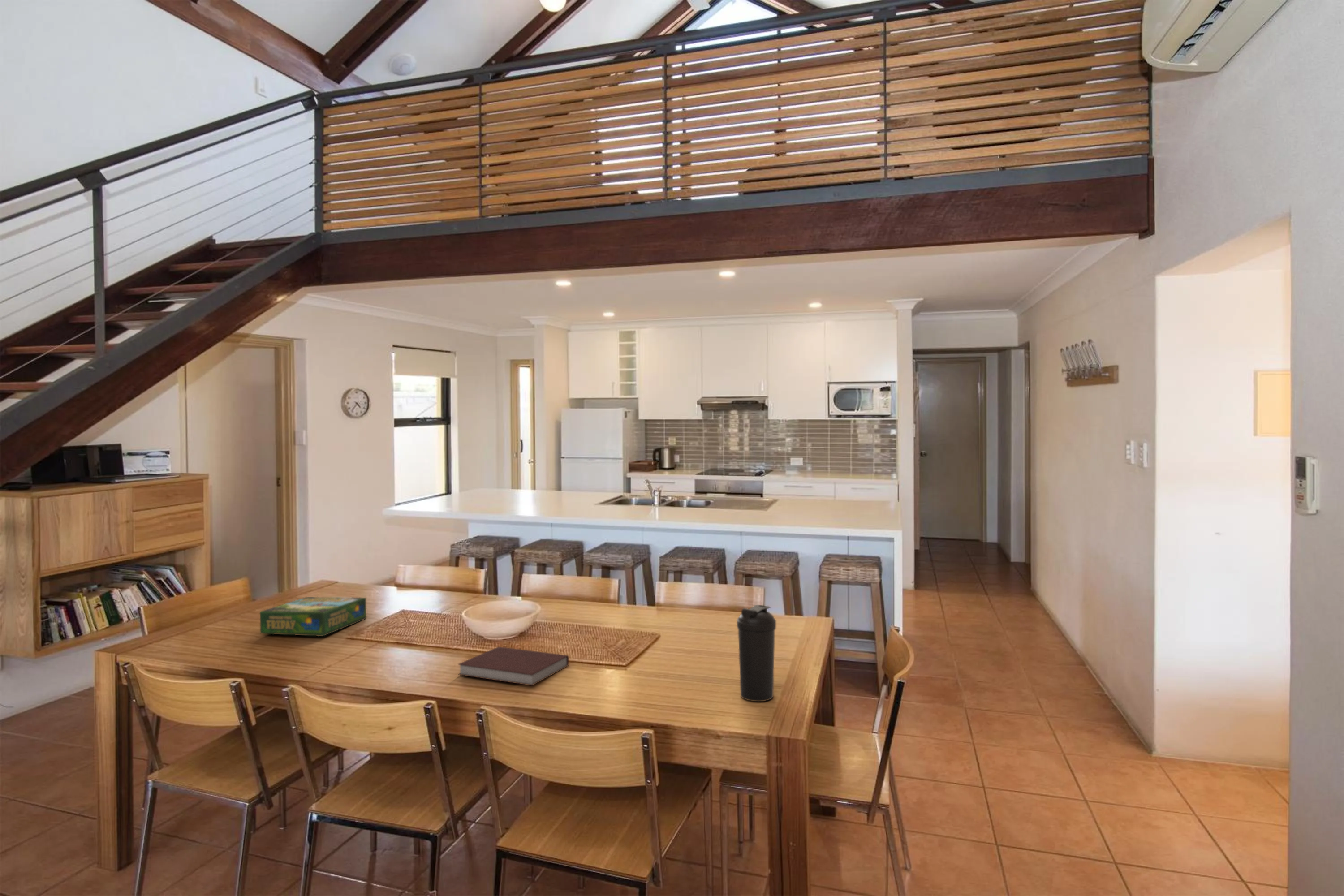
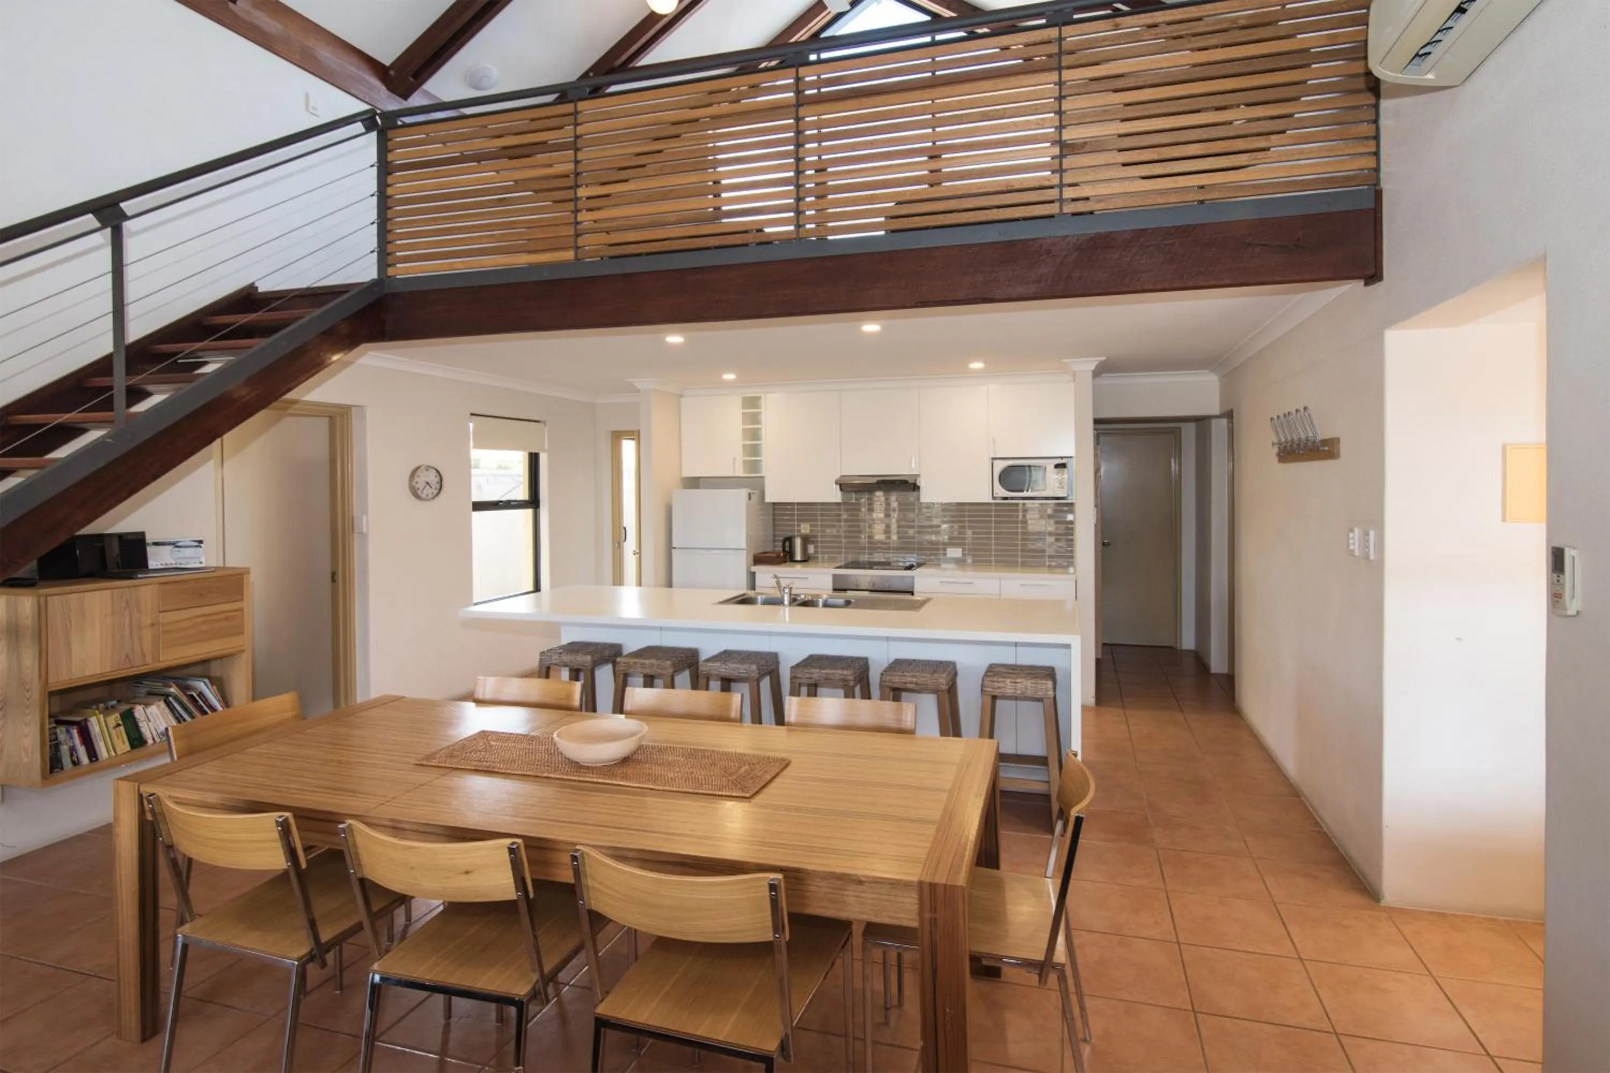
- notebook [457,646,569,686]
- water bottle [737,604,776,702]
- board game [259,596,367,637]
